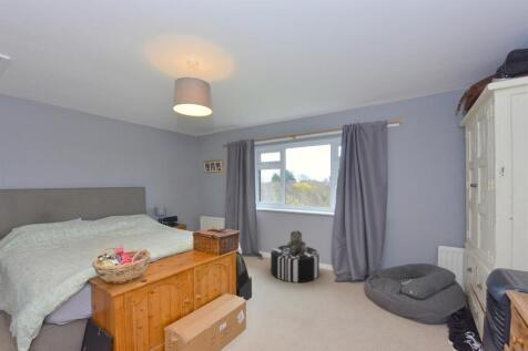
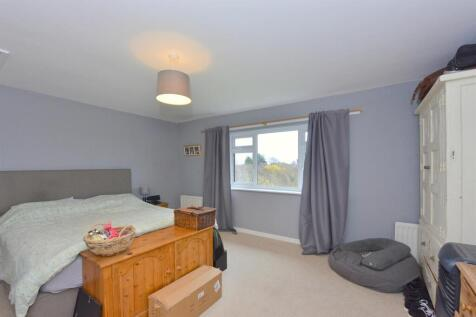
- teddy bear [286,229,307,254]
- pouf [270,244,321,283]
